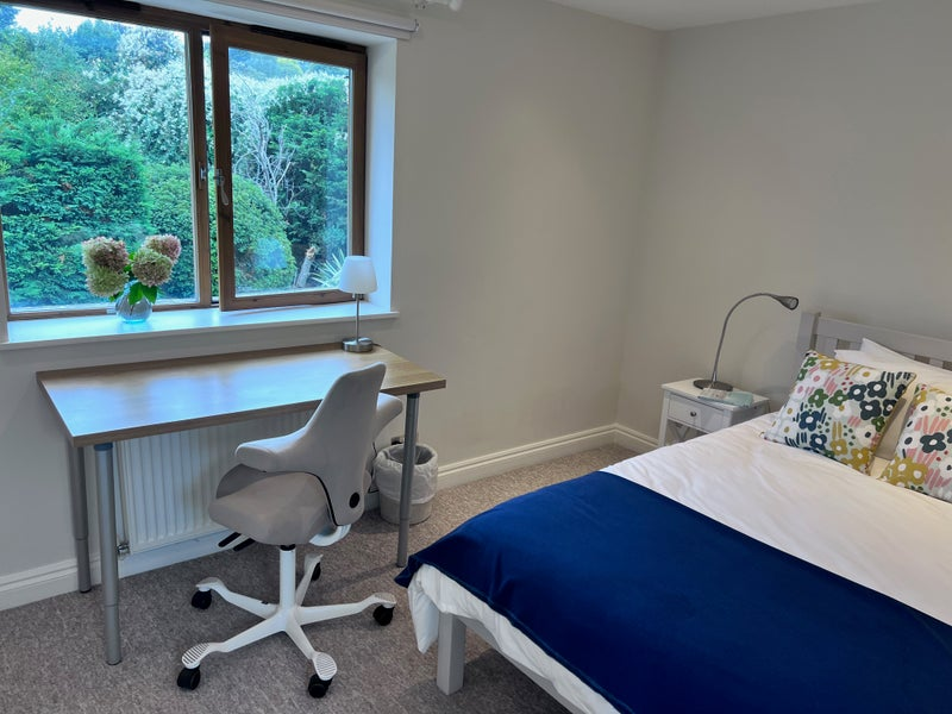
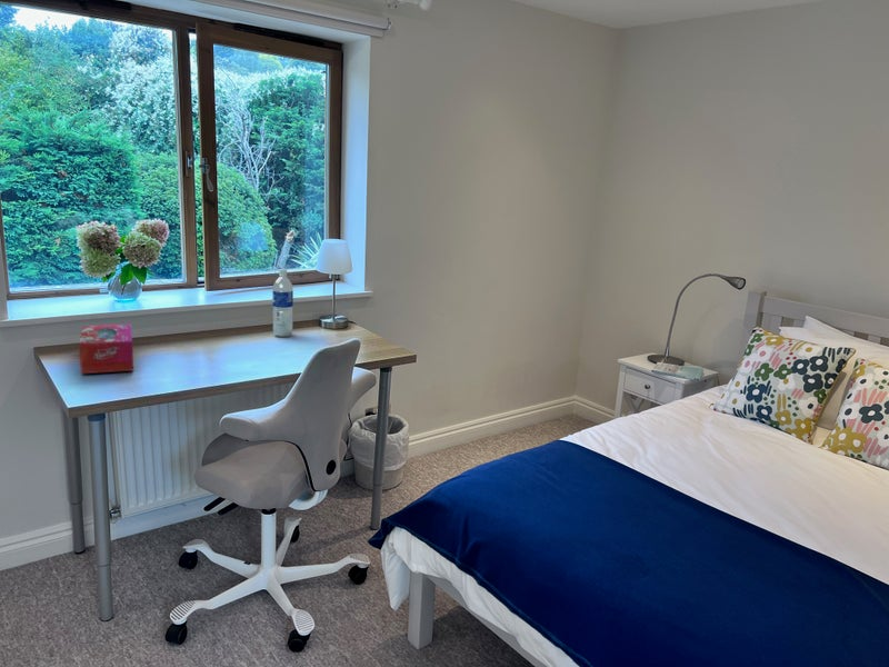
+ tissue box [78,323,134,375]
+ water bottle [271,268,294,338]
